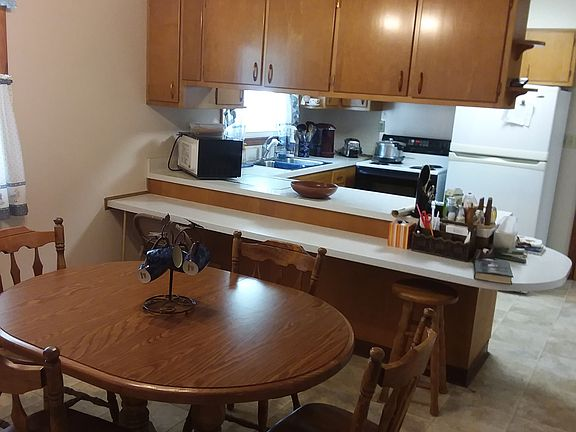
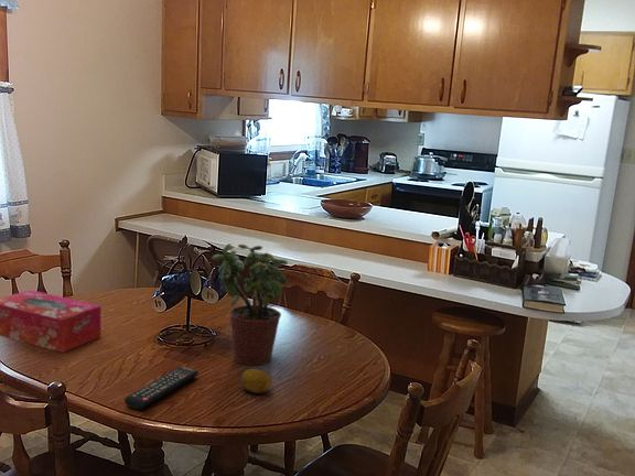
+ tissue box [0,289,101,354]
+ potted plant [211,242,289,367]
+ fruit [240,368,271,394]
+ remote control [123,366,200,411]
